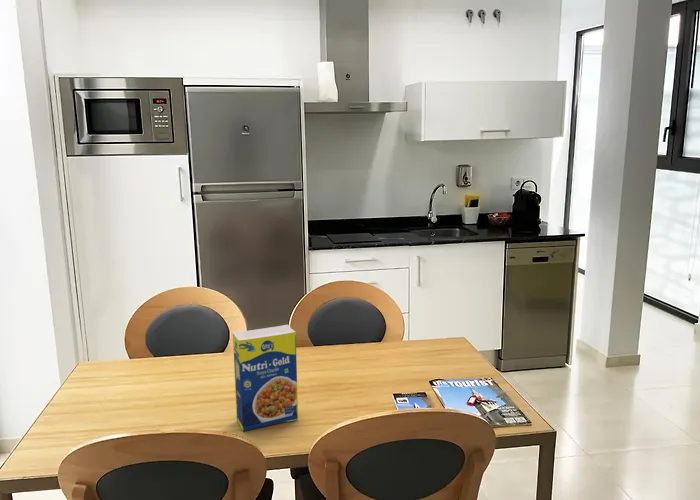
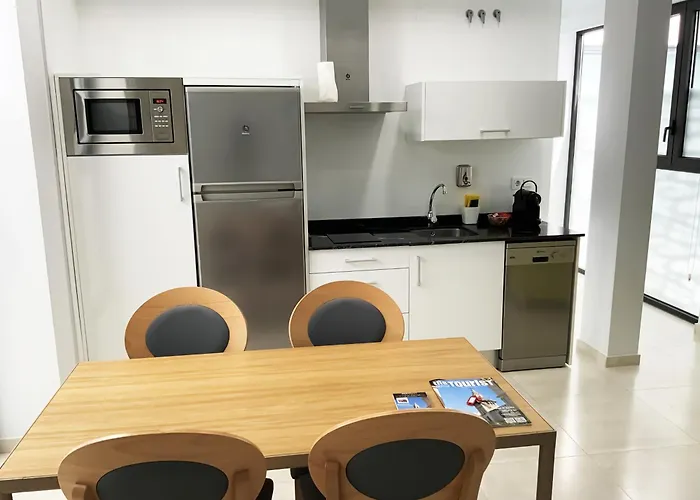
- legume [232,324,299,432]
